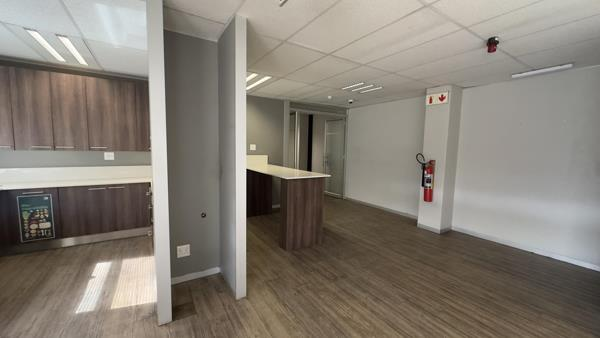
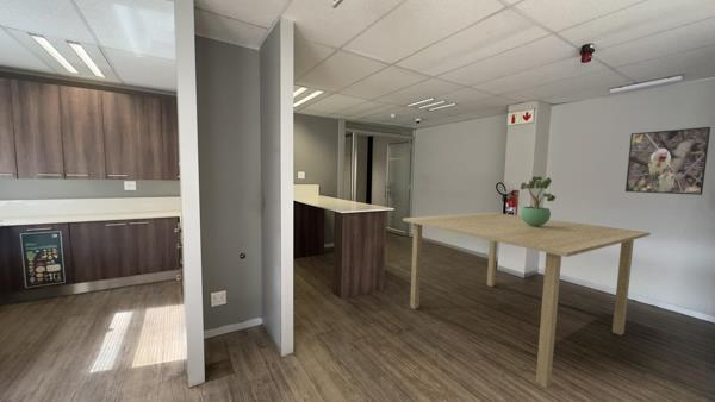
+ dining table [402,211,652,389]
+ potted plant [520,175,557,226]
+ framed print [624,126,711,196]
